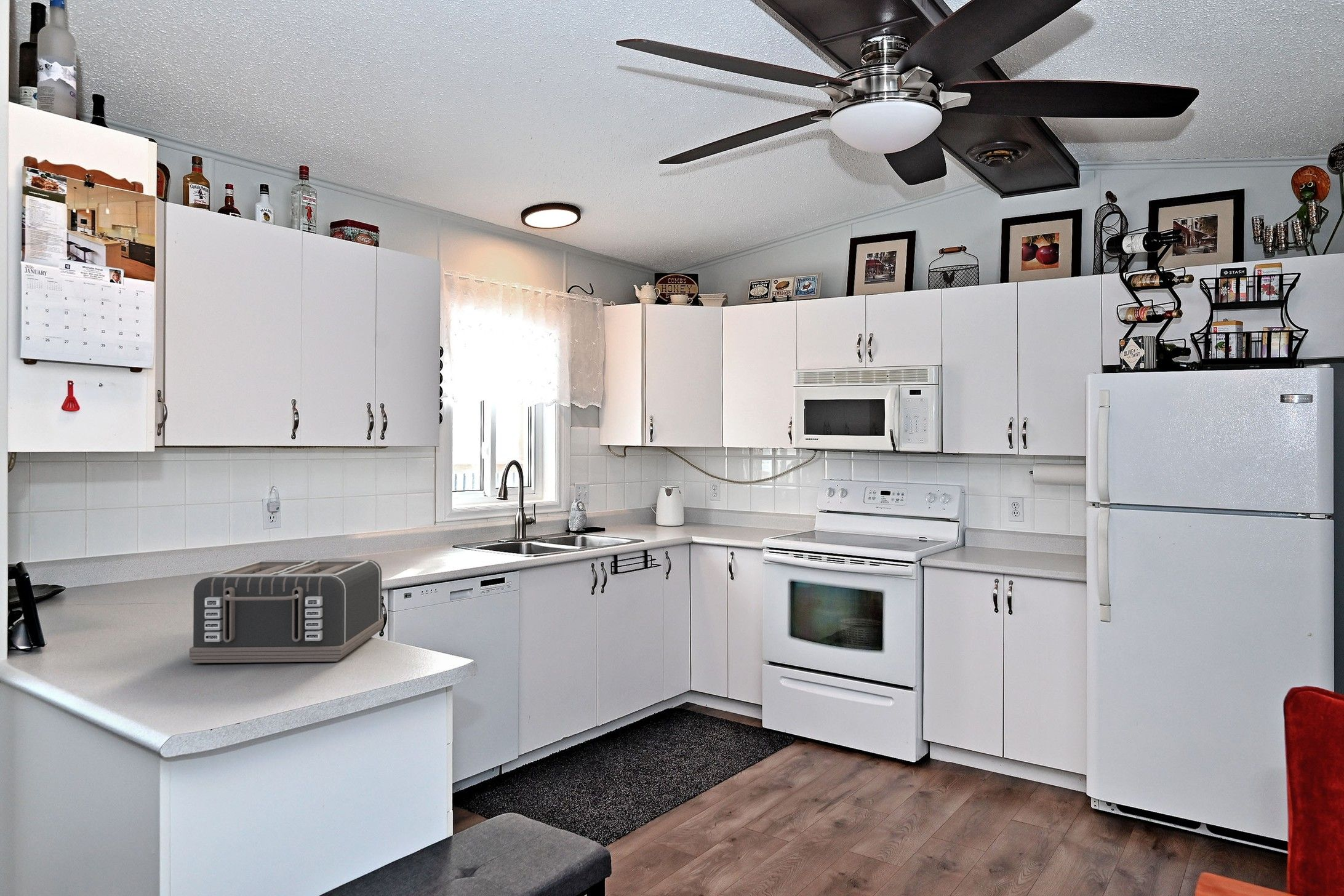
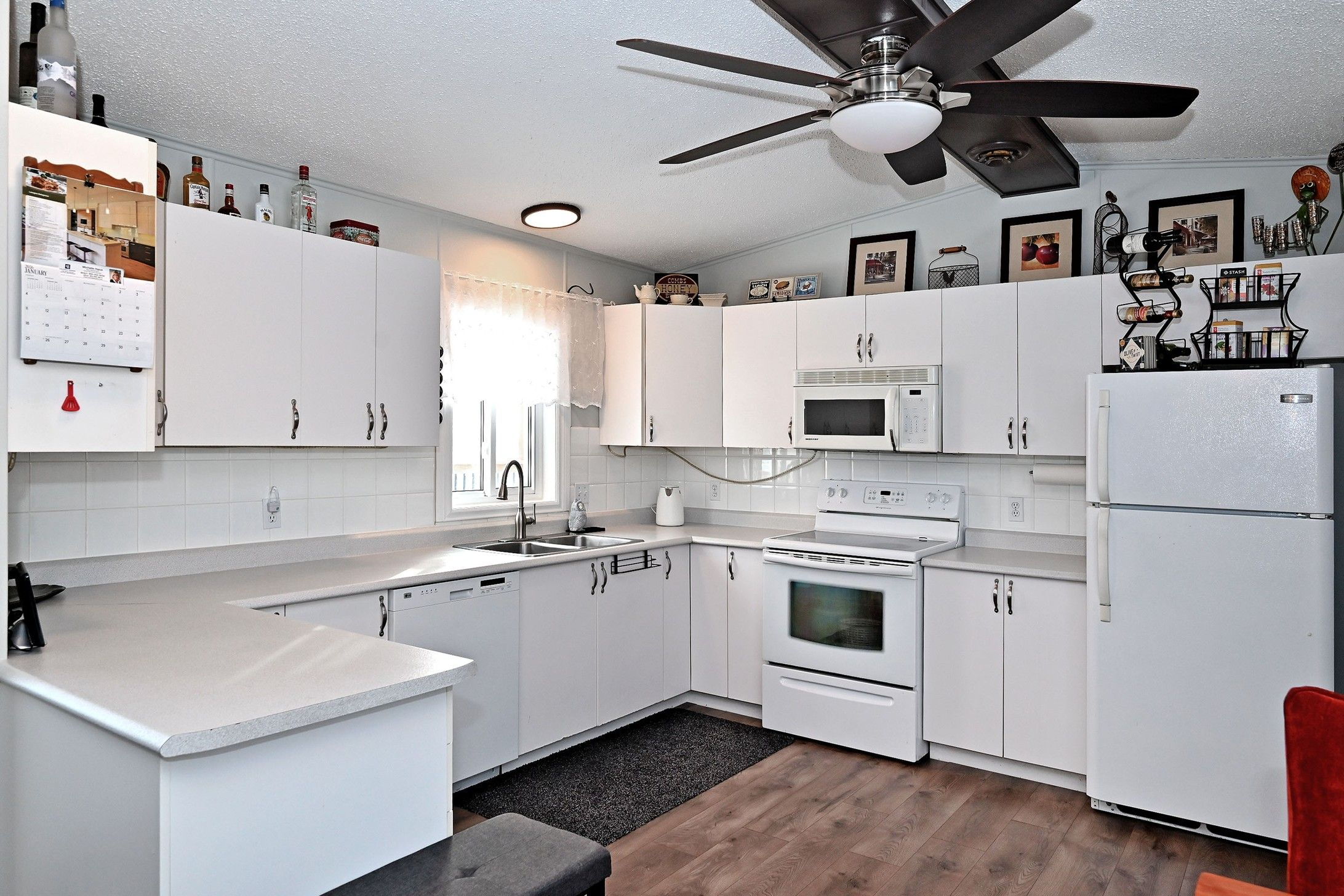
- toaster [188,559,385,663]
